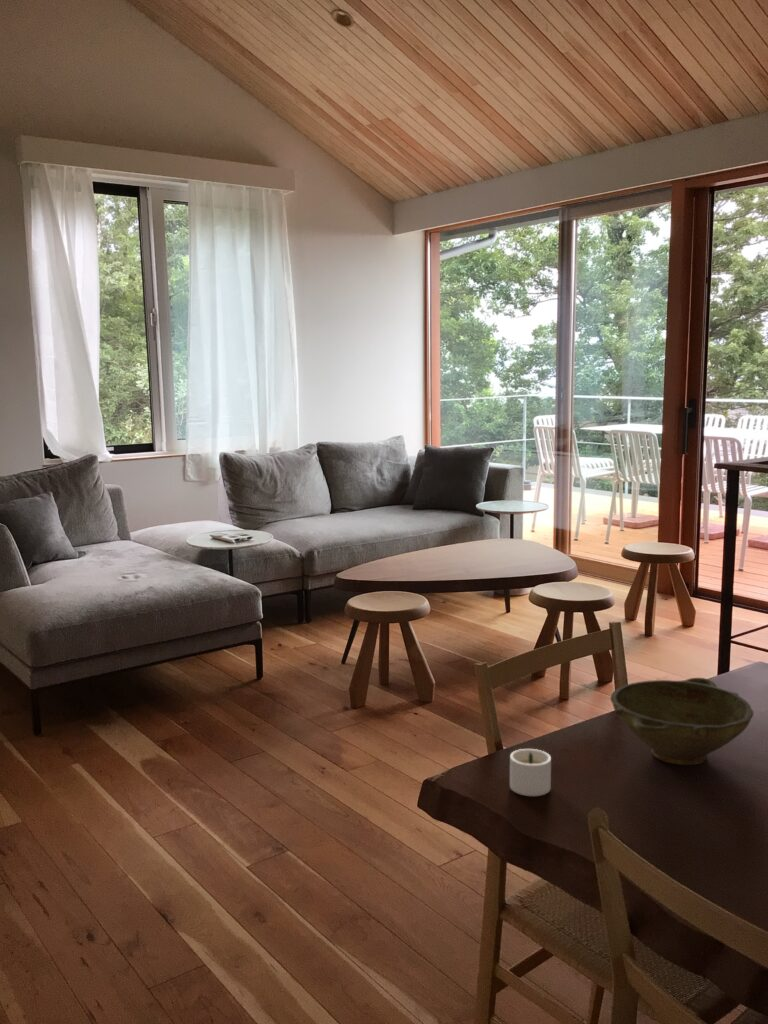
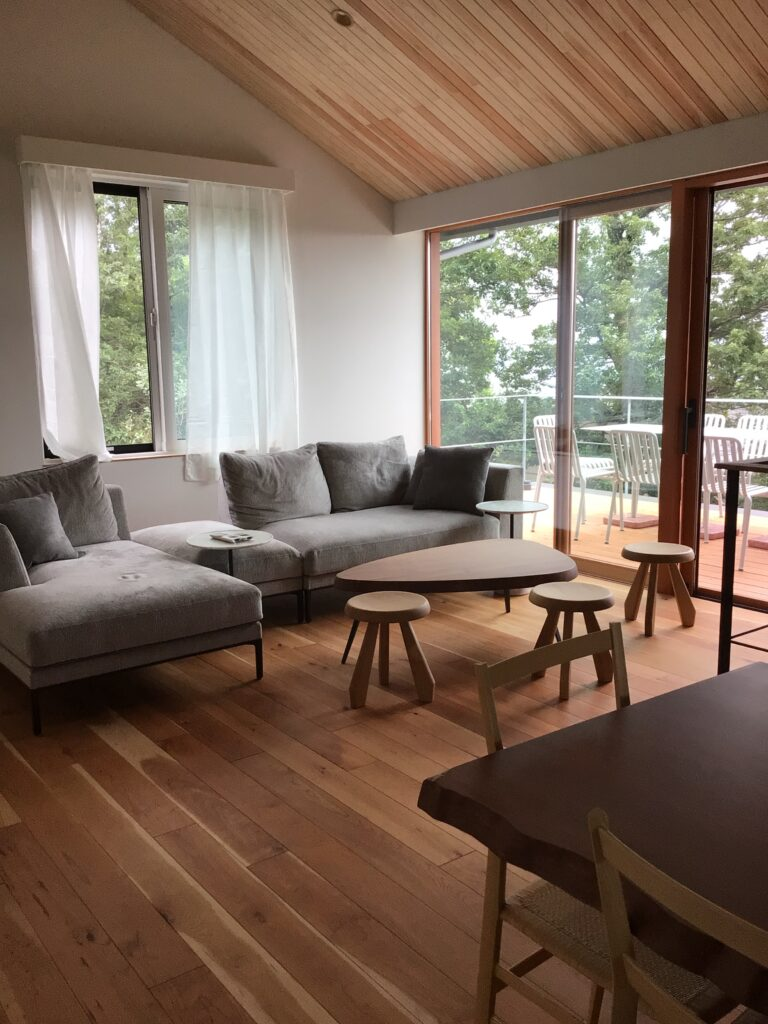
- candle [509,748,552,797]
- bowl [609,677,754,766]
